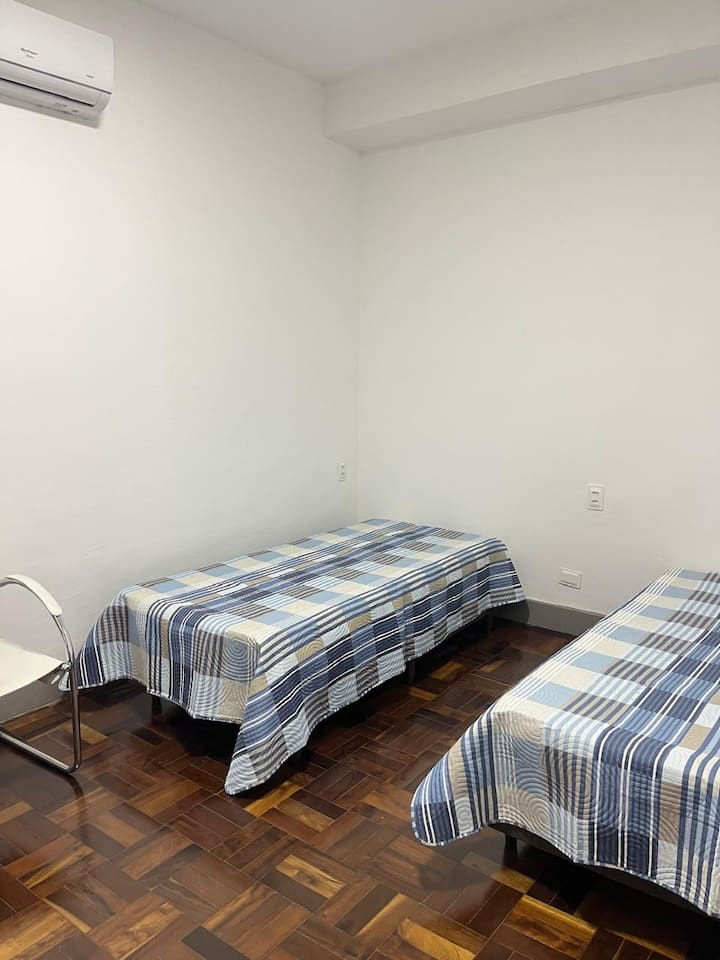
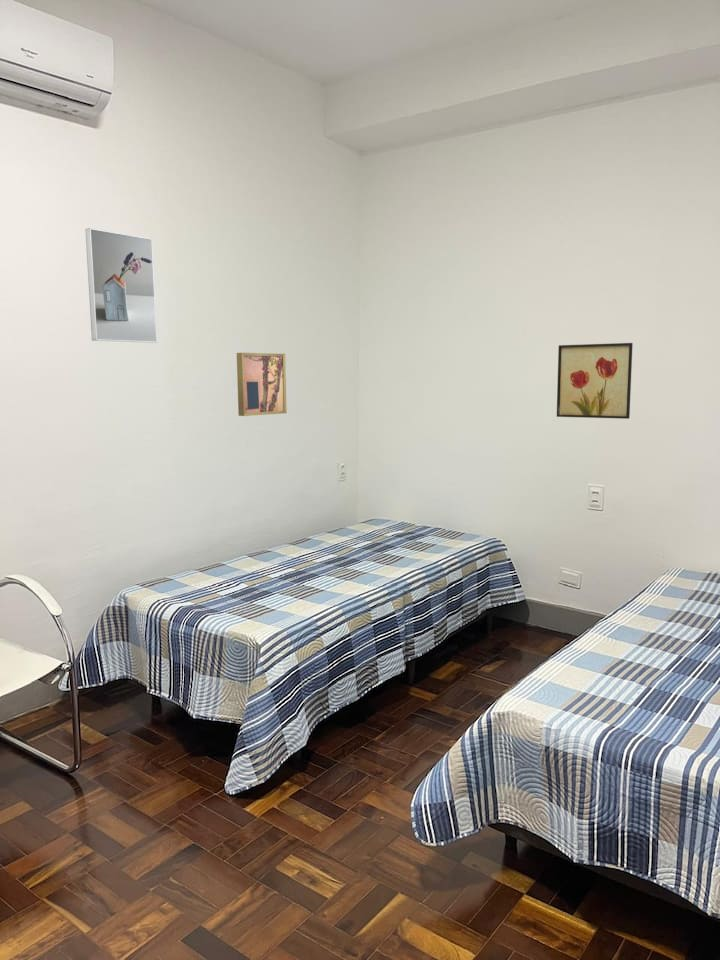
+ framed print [84,227,158,344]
+ wall art [236,352,288,417]
+ wall art [556,342,634,420]
